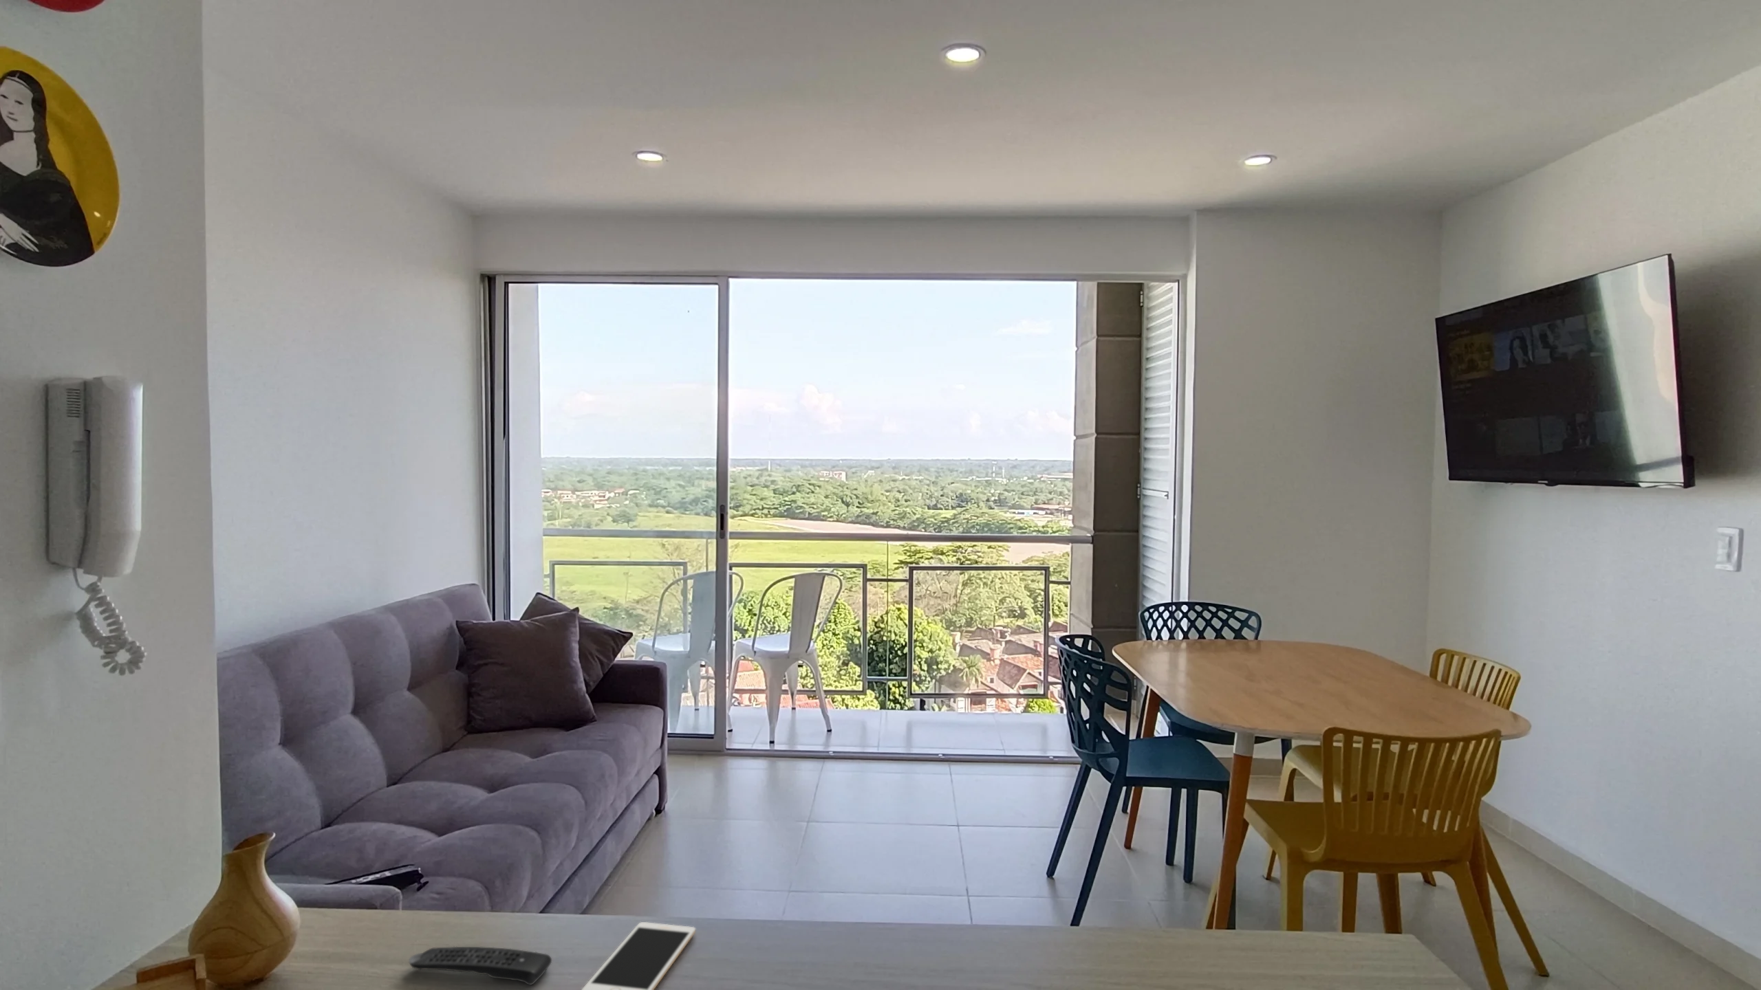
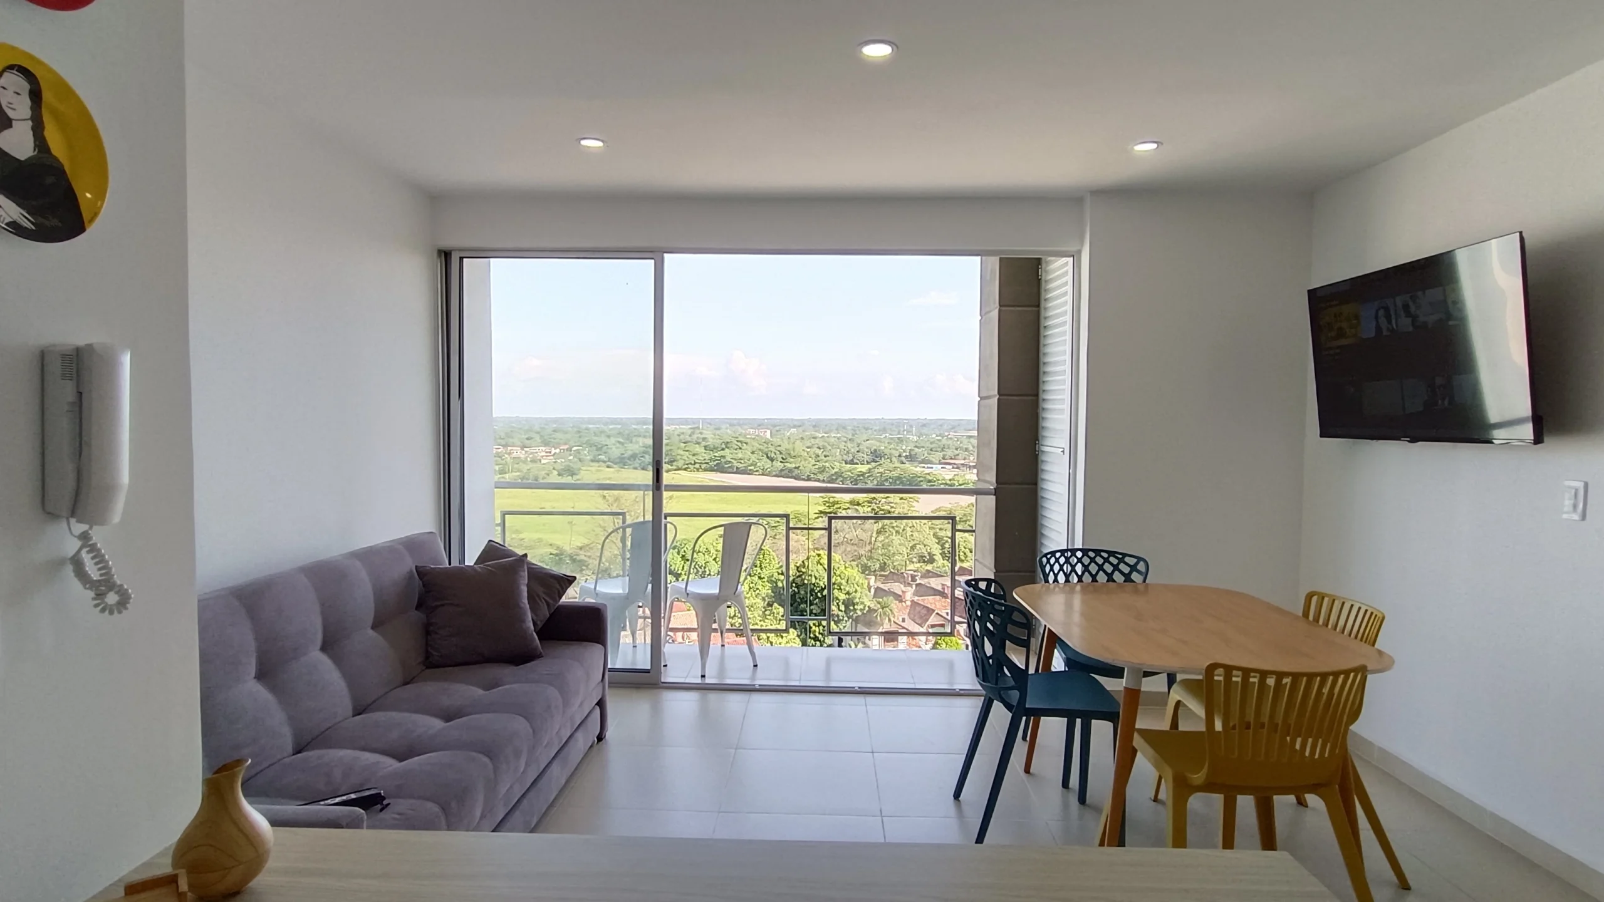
- cell phone [581,921,697,990]
- remote control [408,946,553,986]
